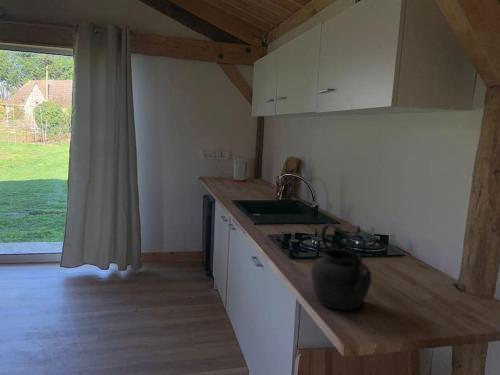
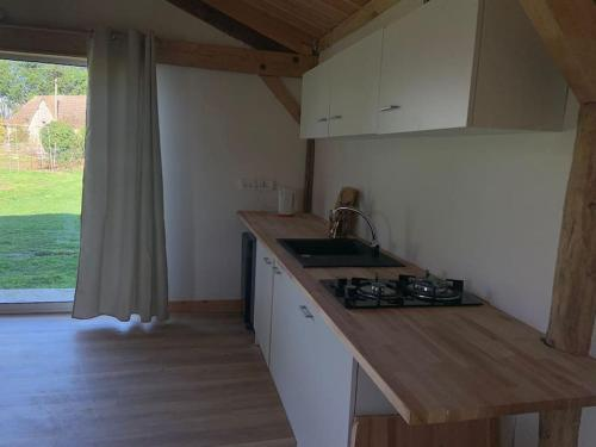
- kettle [310,222,372,311]
